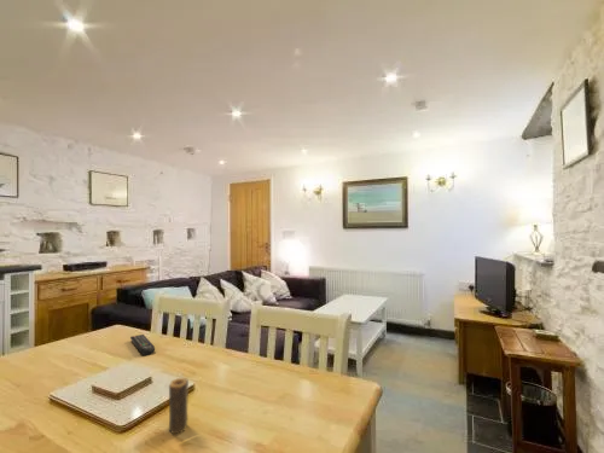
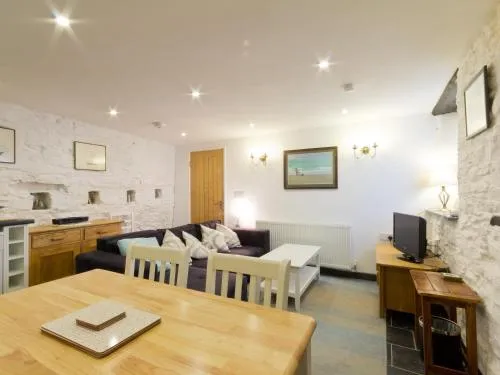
- remote control [129,333,156,356]
- candle [168,377,190,435]
